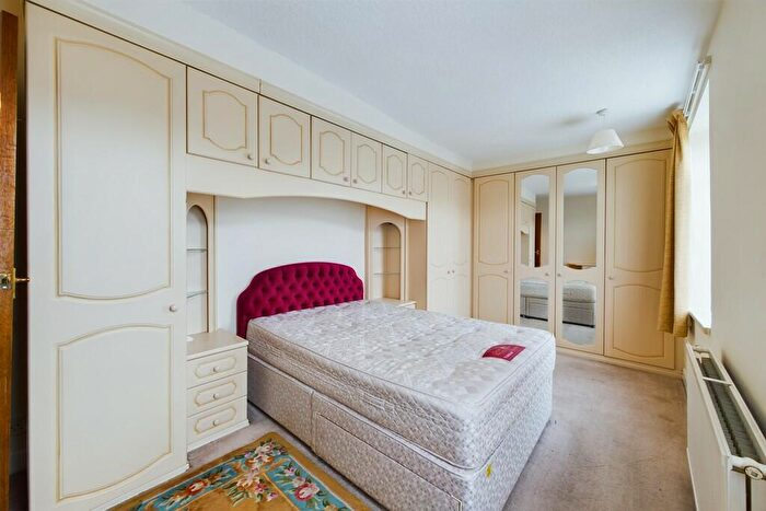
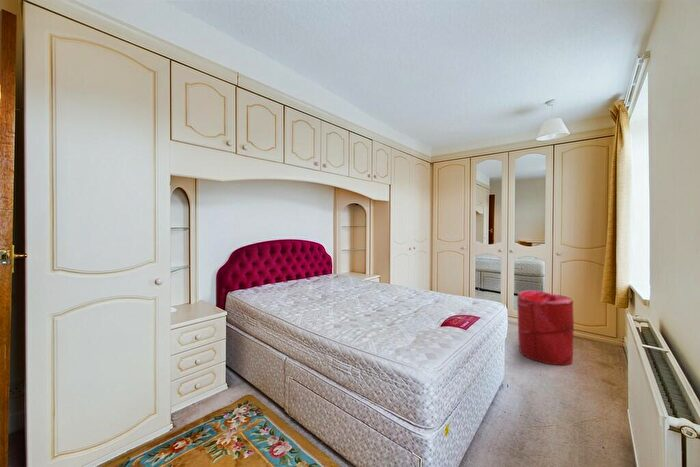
+ laundry hamper [516,289,575,366]
